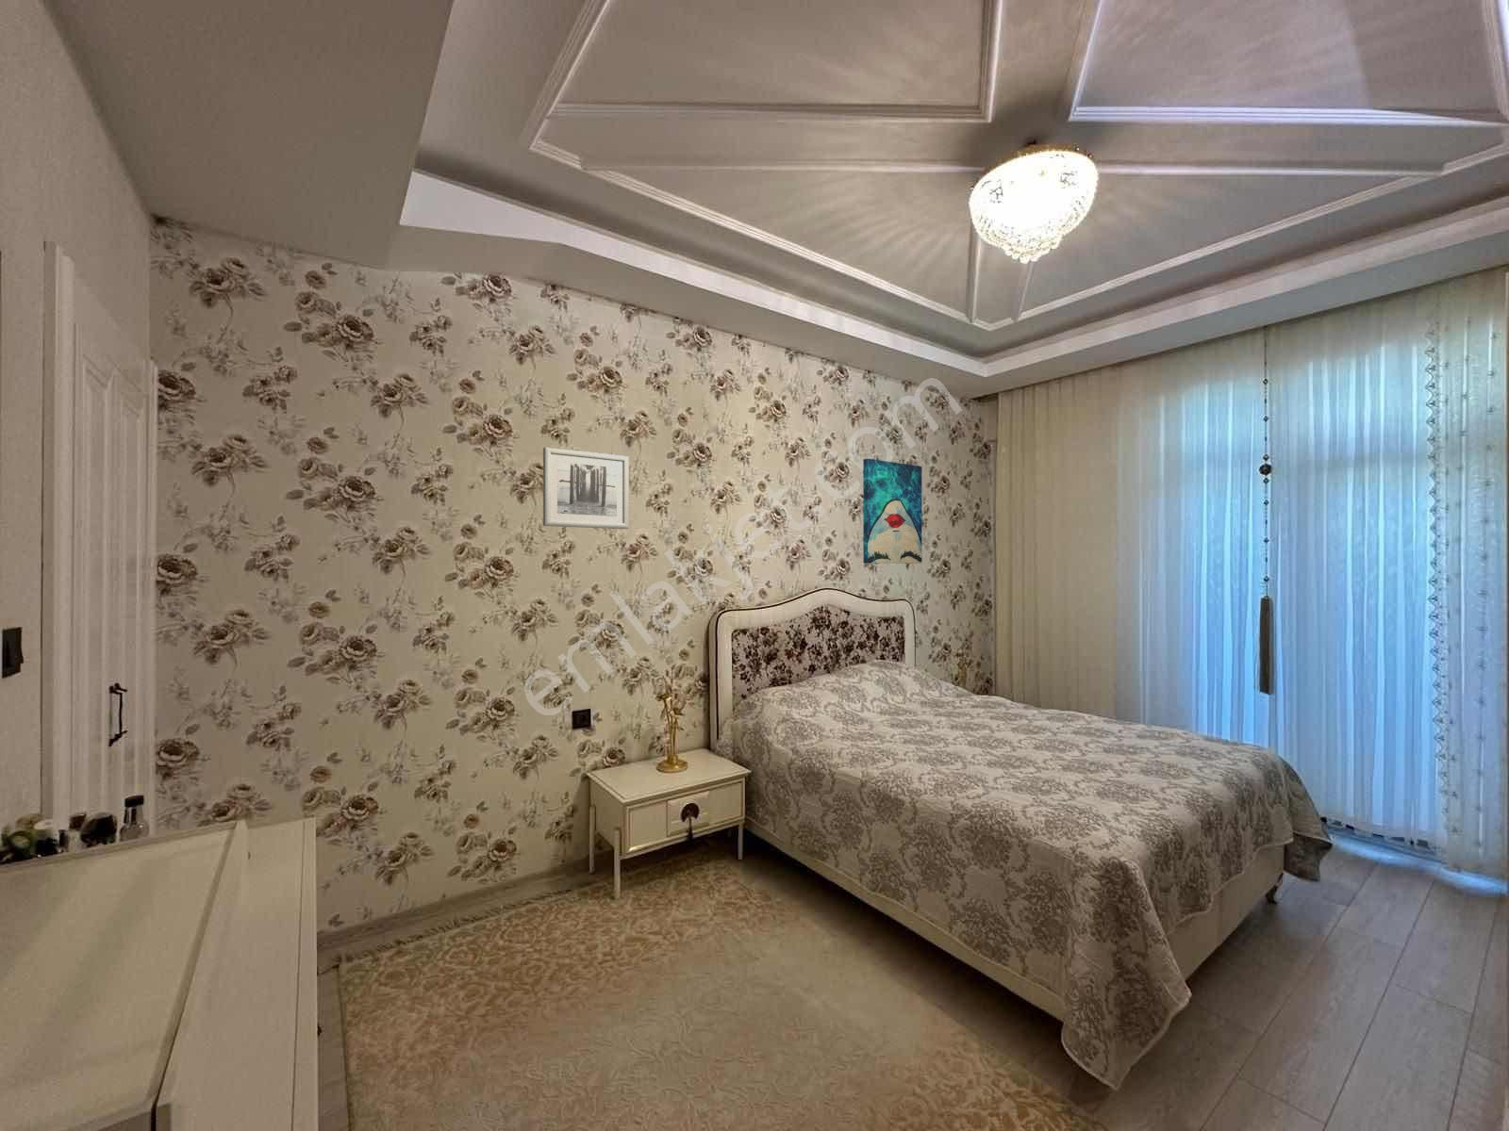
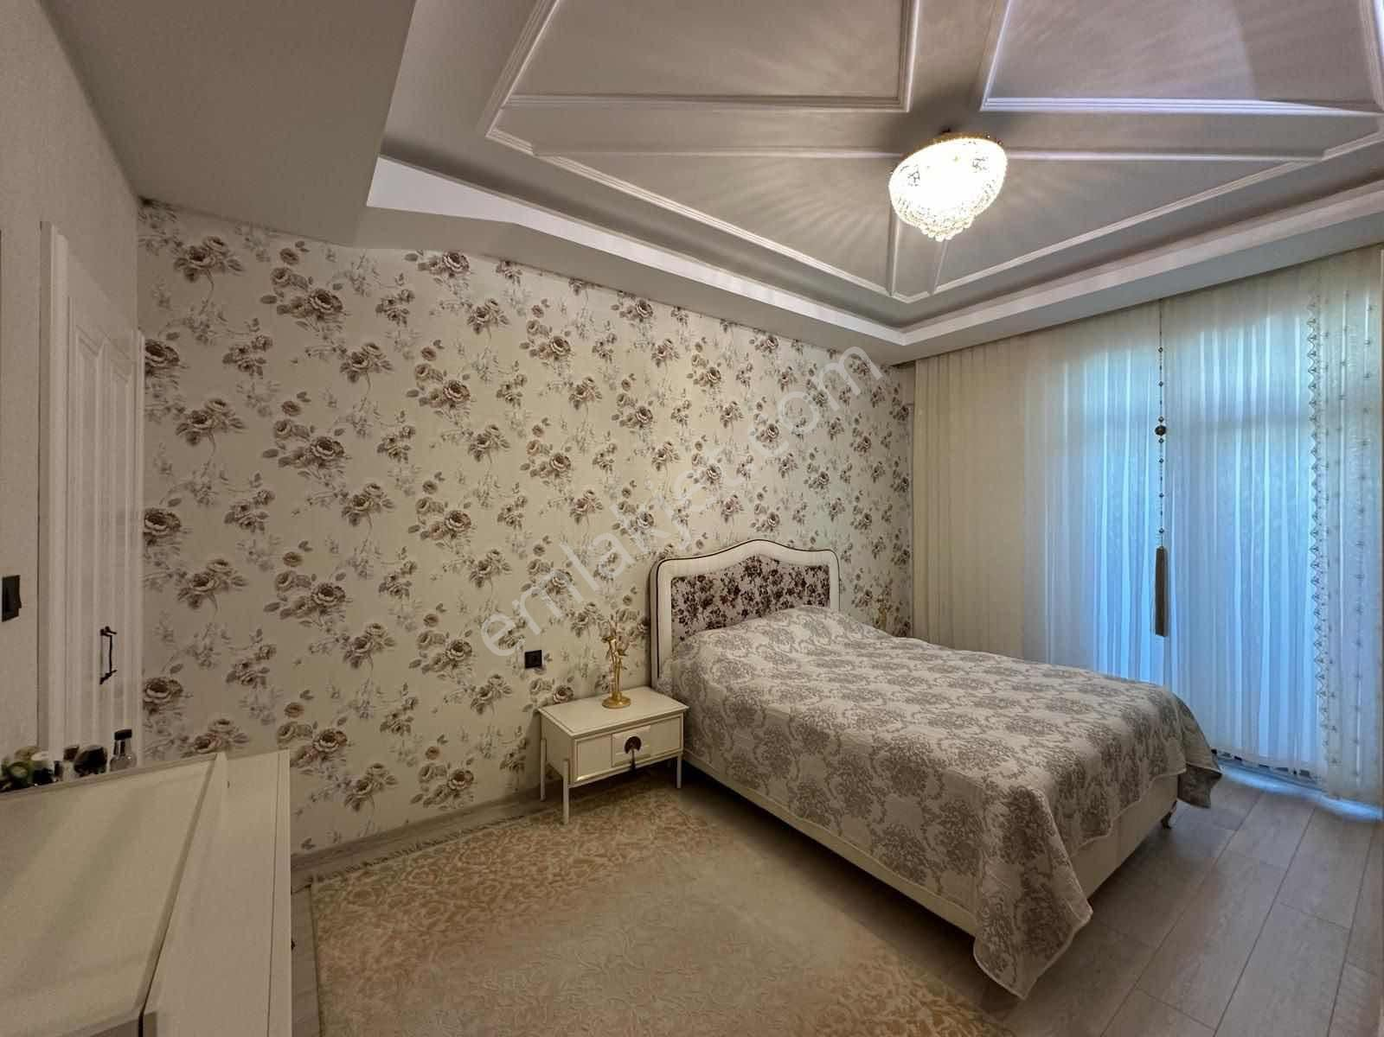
- wall art [861,459,922,564]
- wall art [542,447,630,530]
